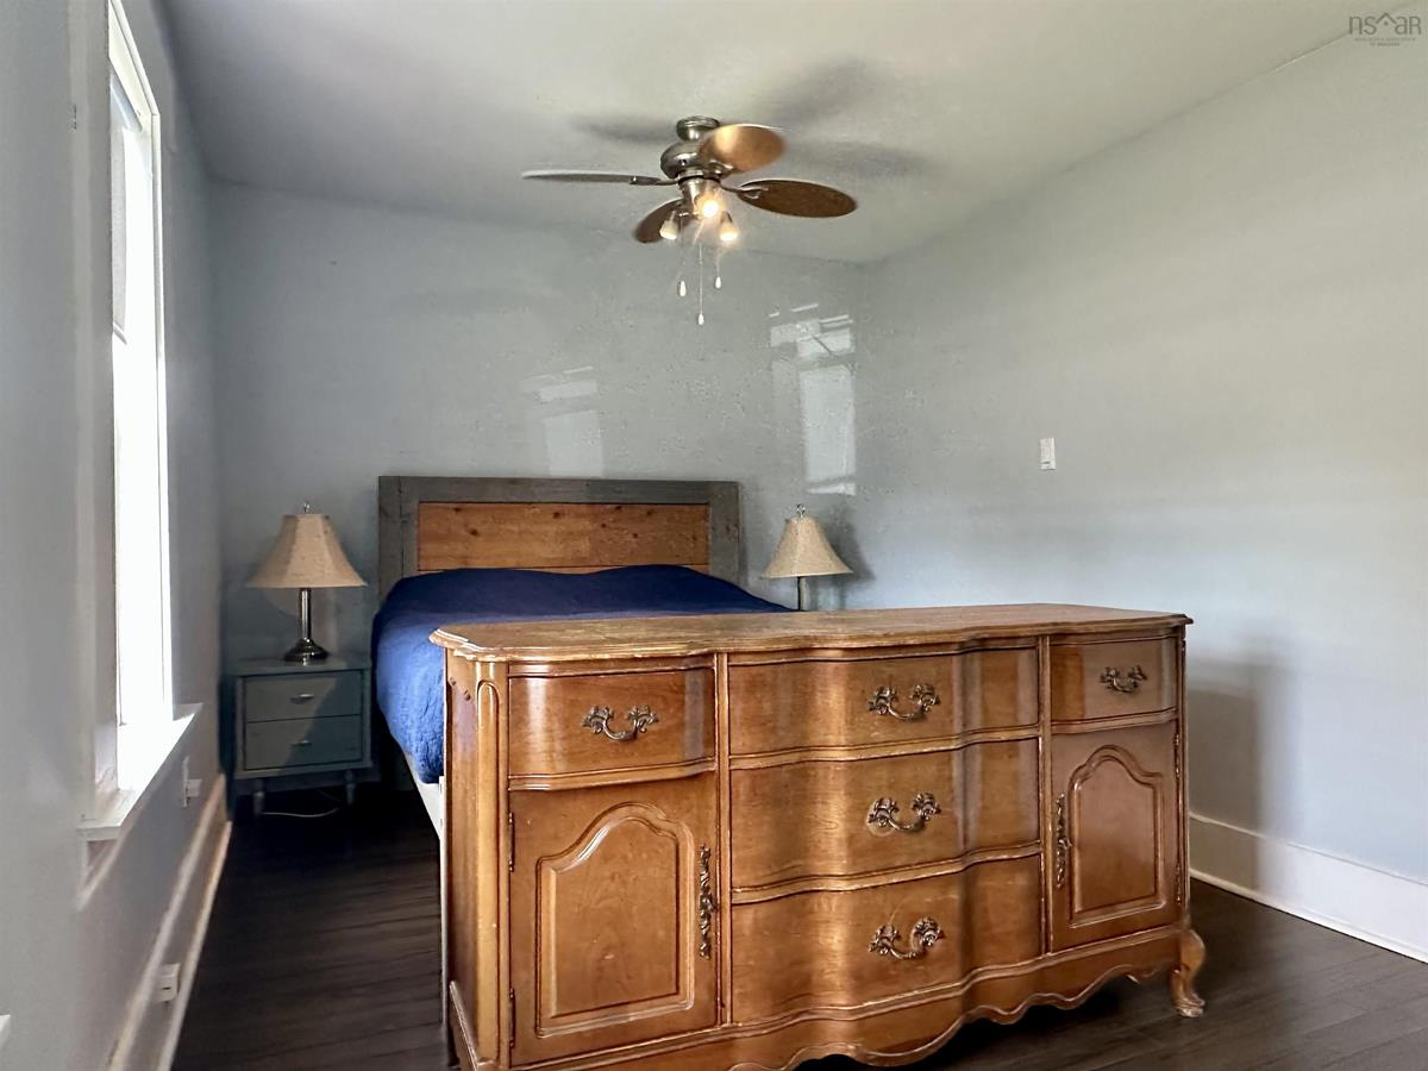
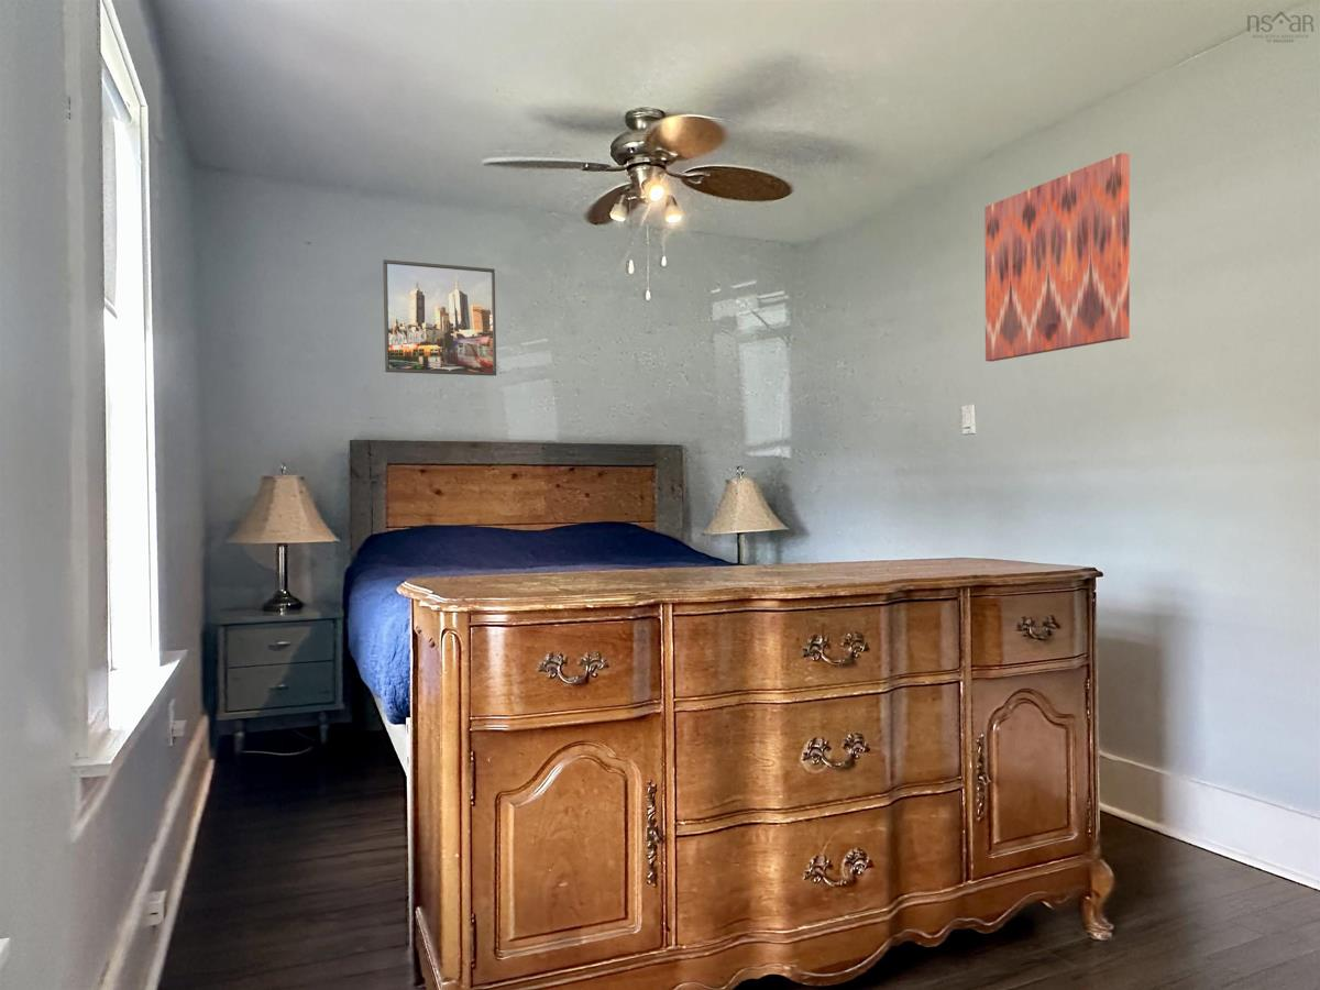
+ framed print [382,258,497,377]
+ wall art [983,152,1131,363]
